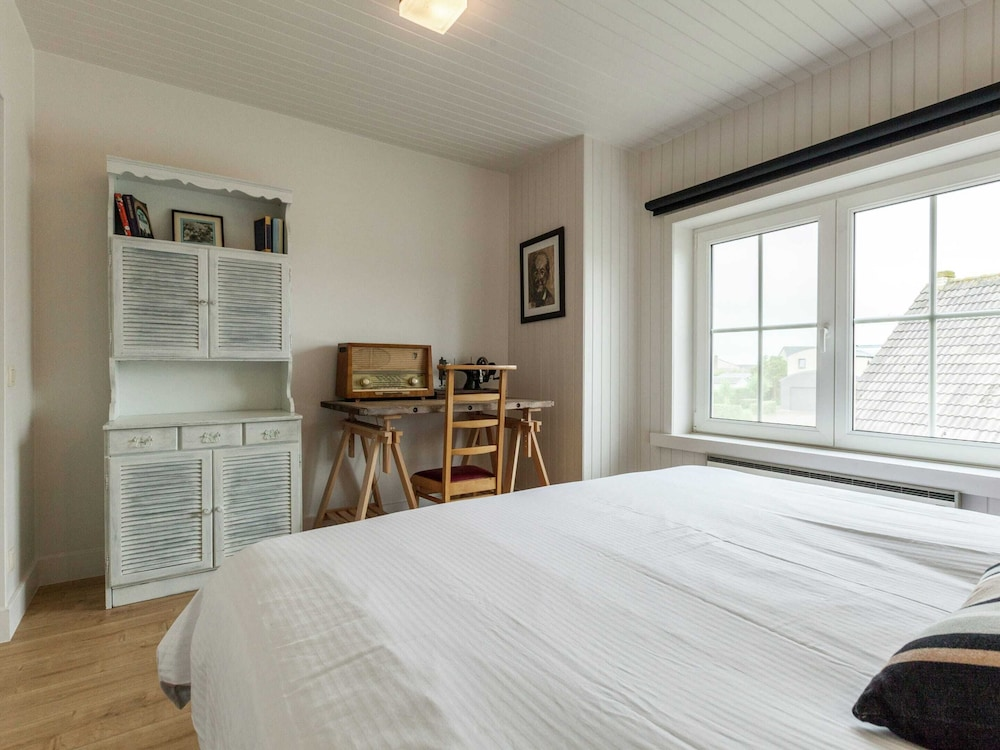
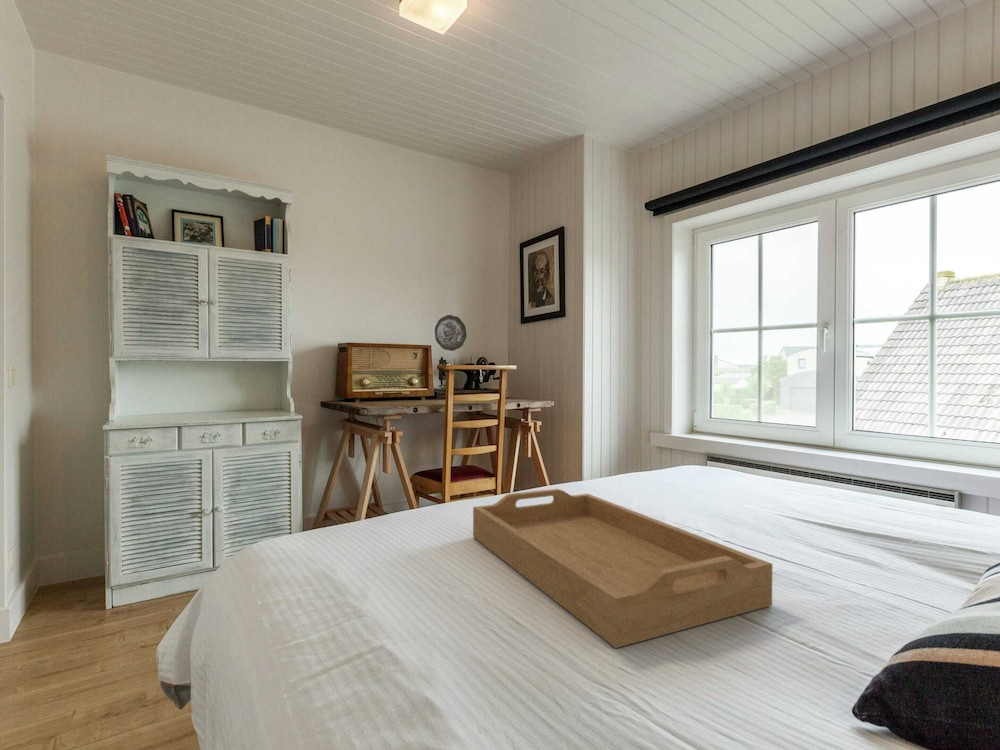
+ serving tray [472,488,773,649]
+ decorative plate [434,314,467,352]
